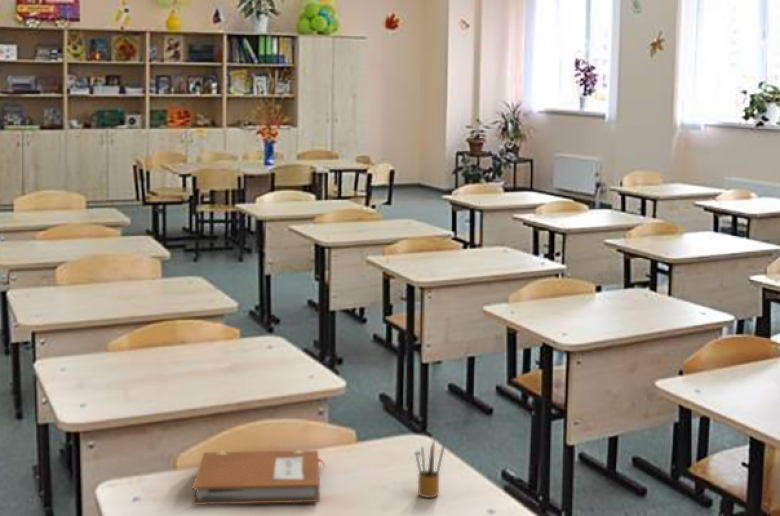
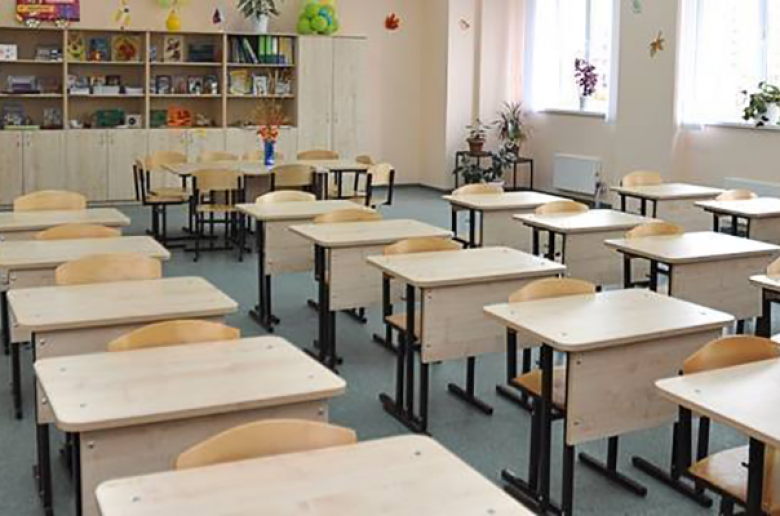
- notebook [191,449,326,506]
- pencil box [415,439,446,499]
